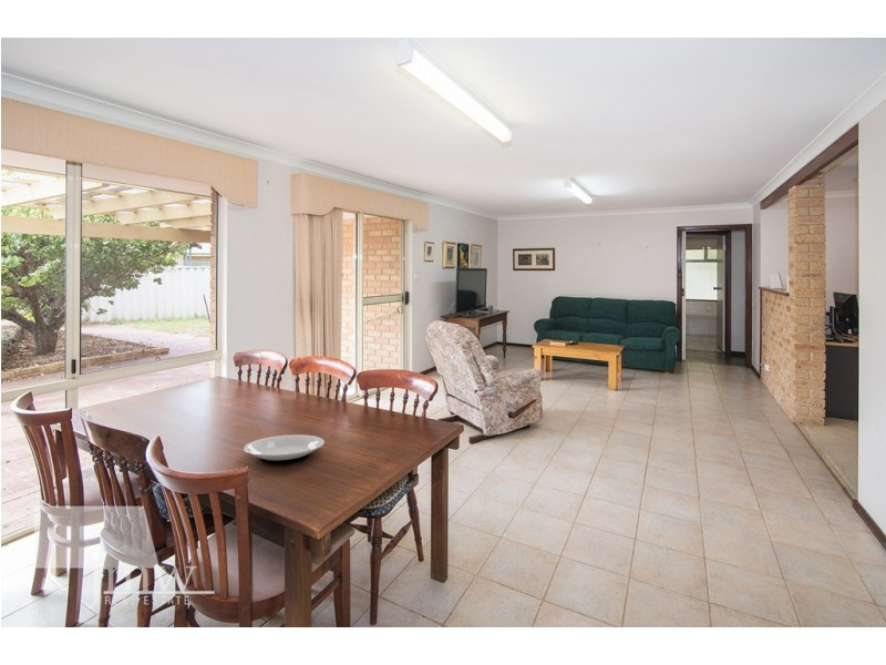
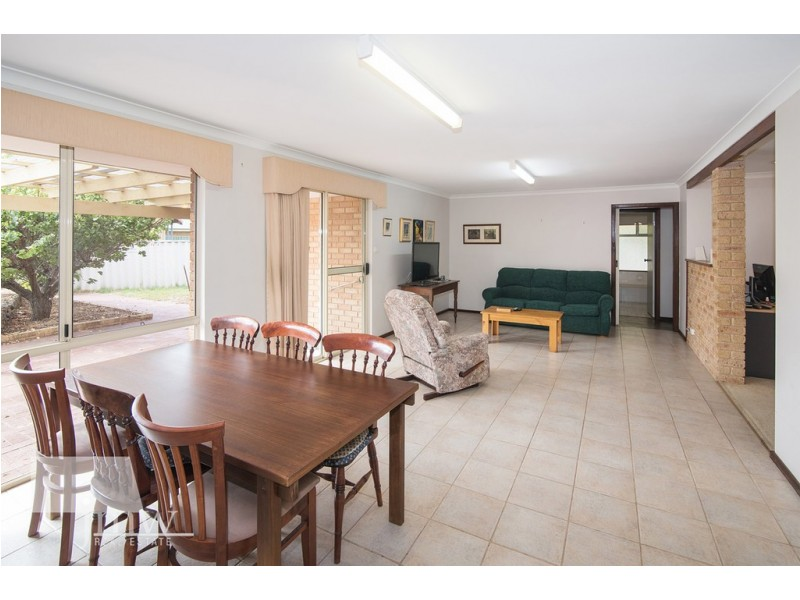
- plate [243,433,326,464]
